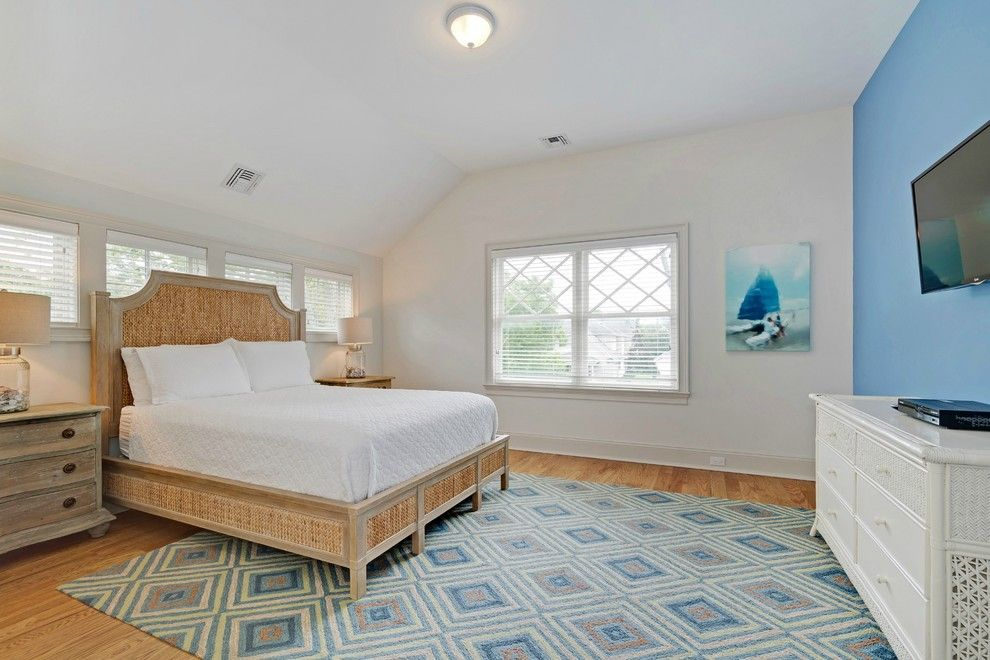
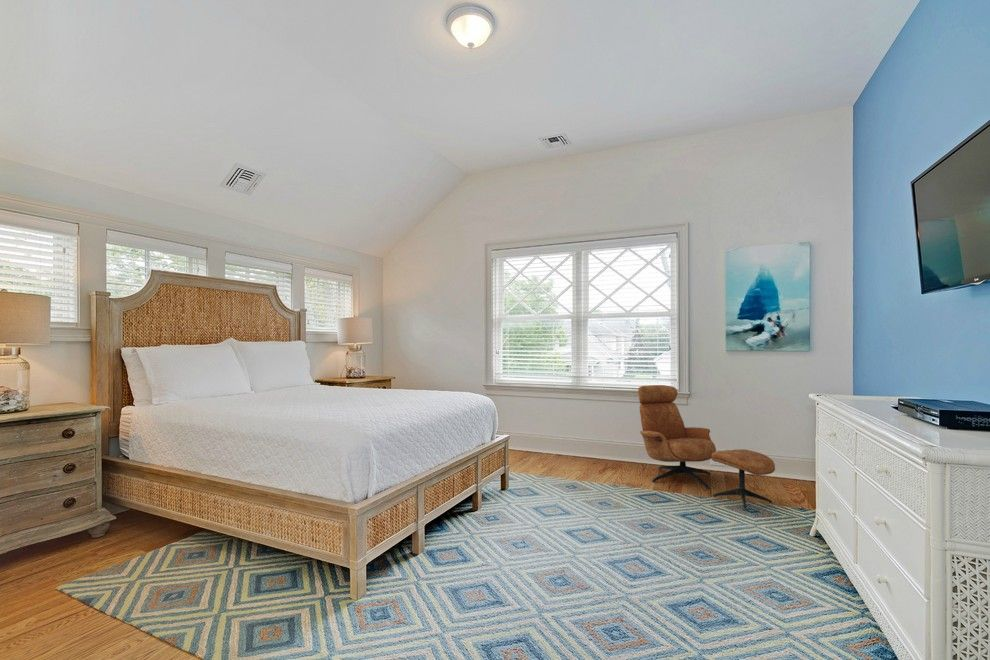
+ lounge chair [637,384,776,509]
